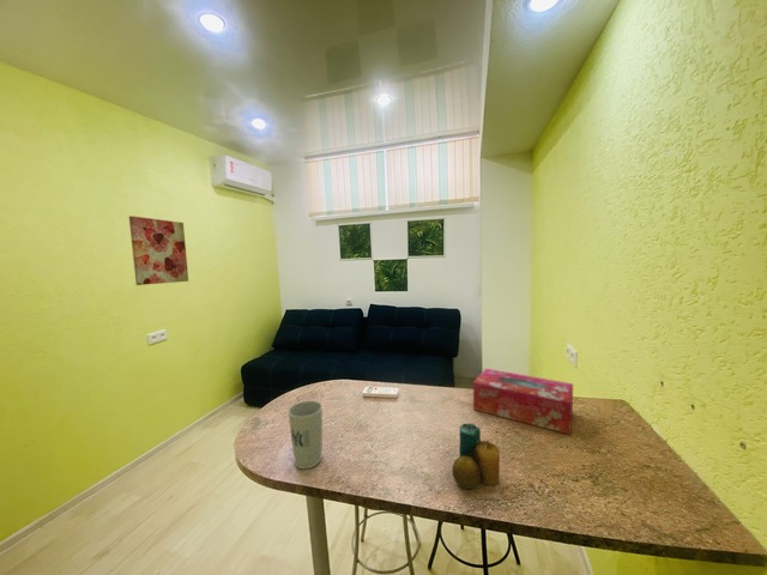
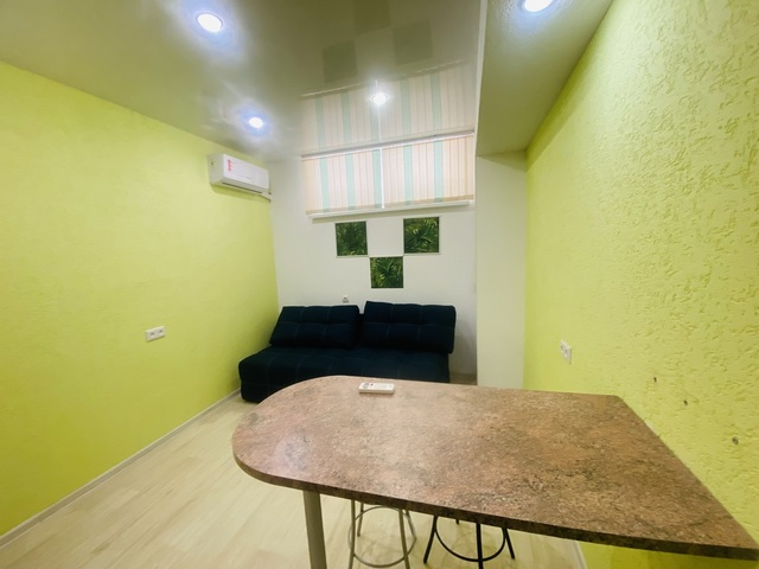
- cup [286,400,324,470]
- wall art [128,214,189,286]
- tissue box [472,368,574,436]
- candle [452,423,501,490]
